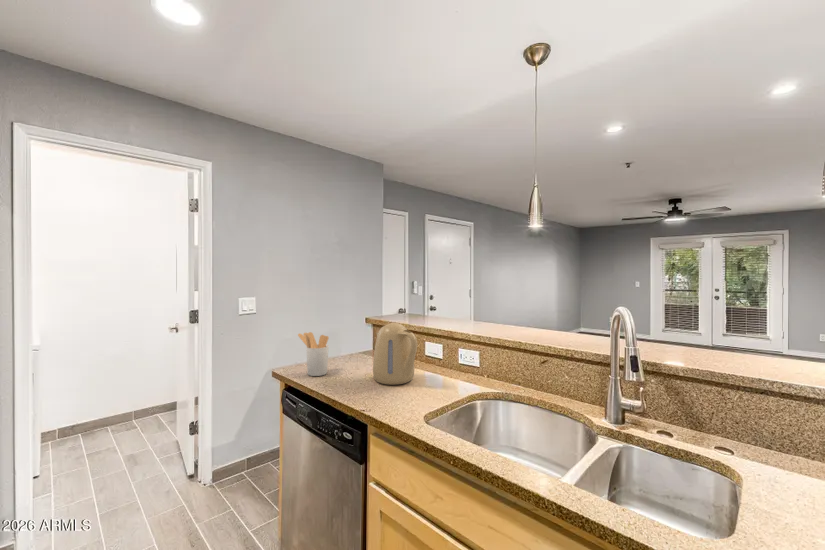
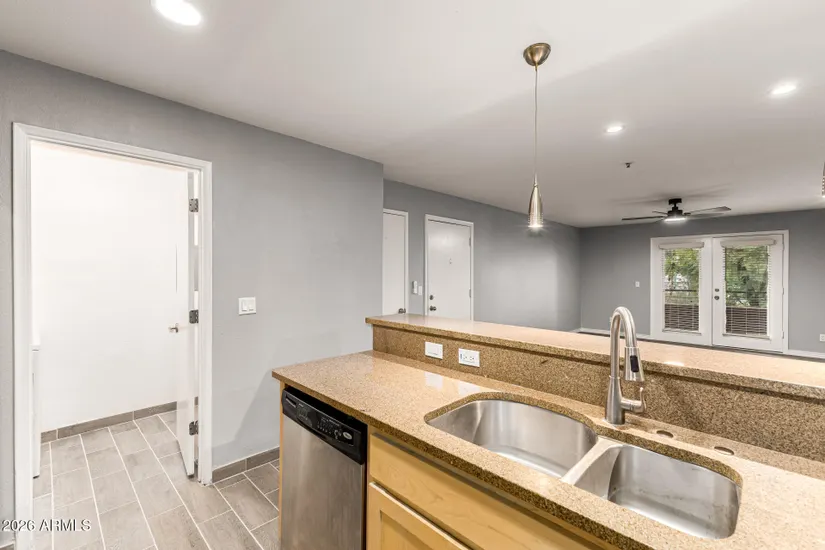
- utensil holder [297,331,330,377]
- kettle [372,322,418,386]
